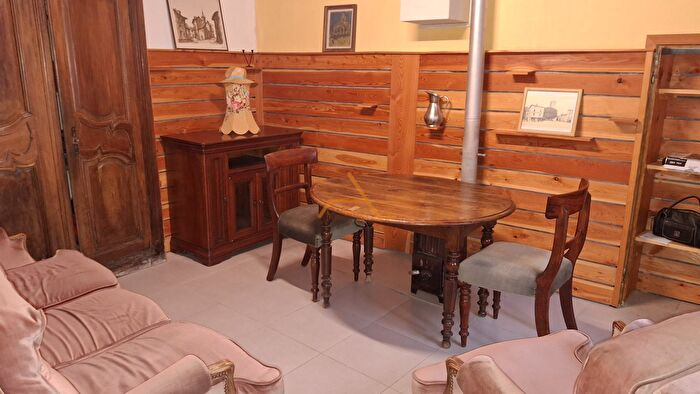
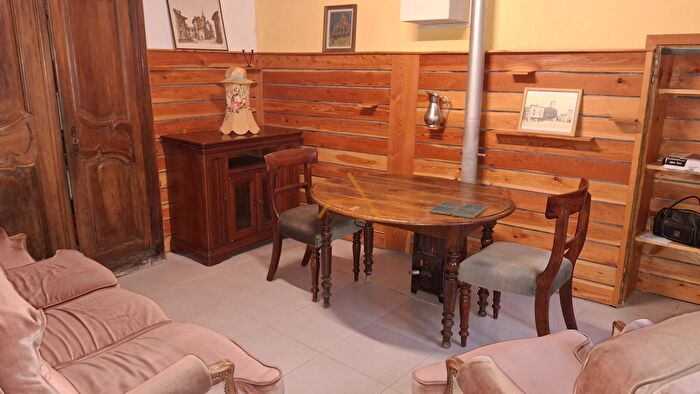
+ drink coaster [429,200,488,219]
